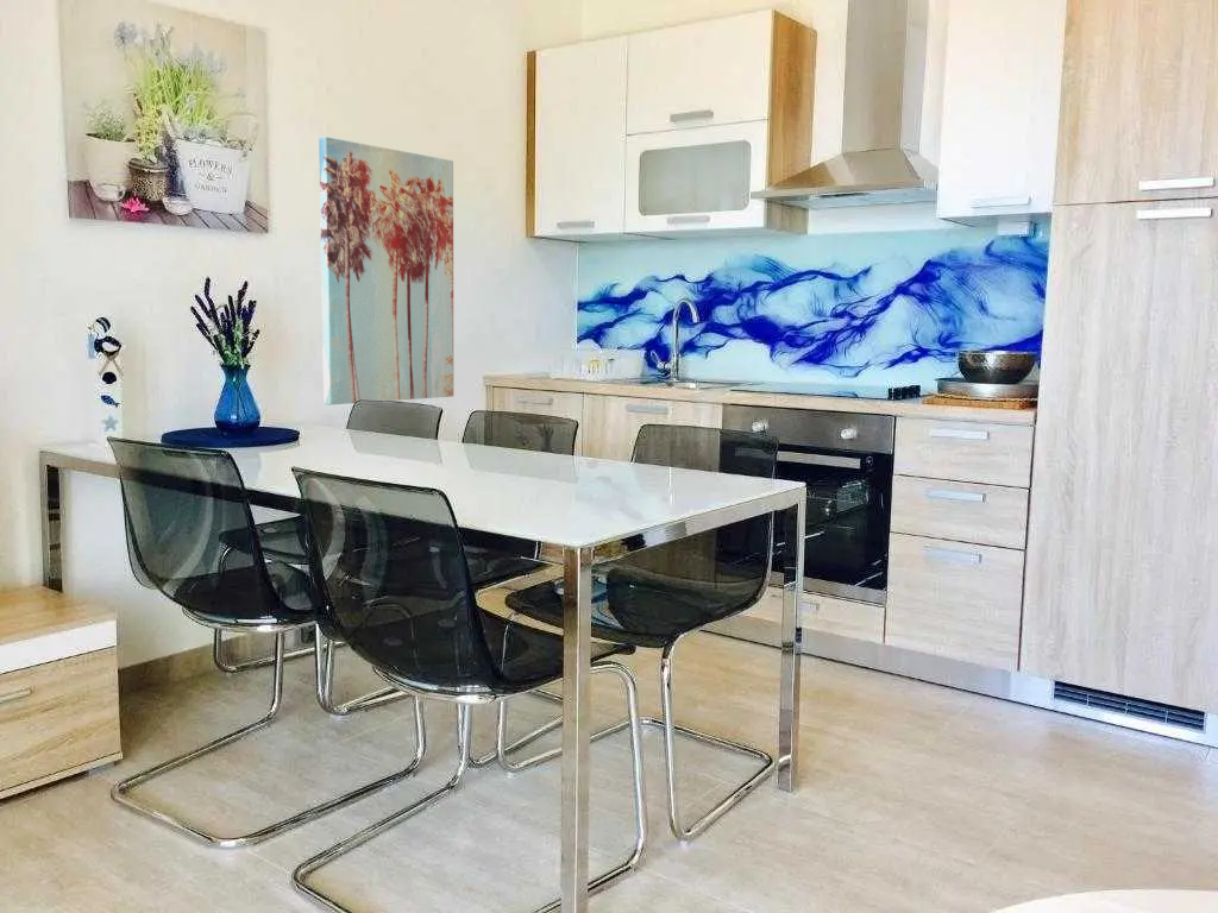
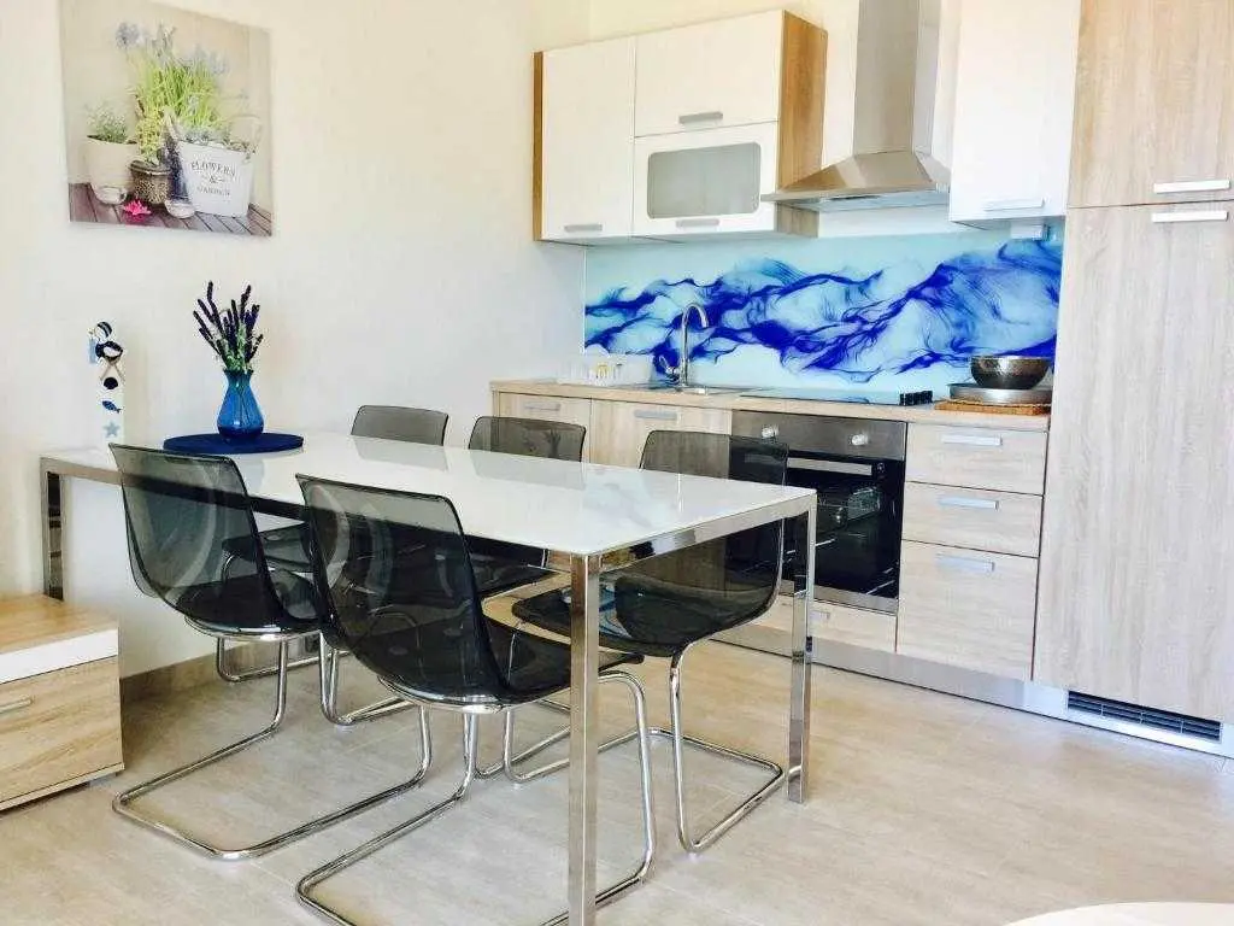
- wall art [318,136,454,407]
